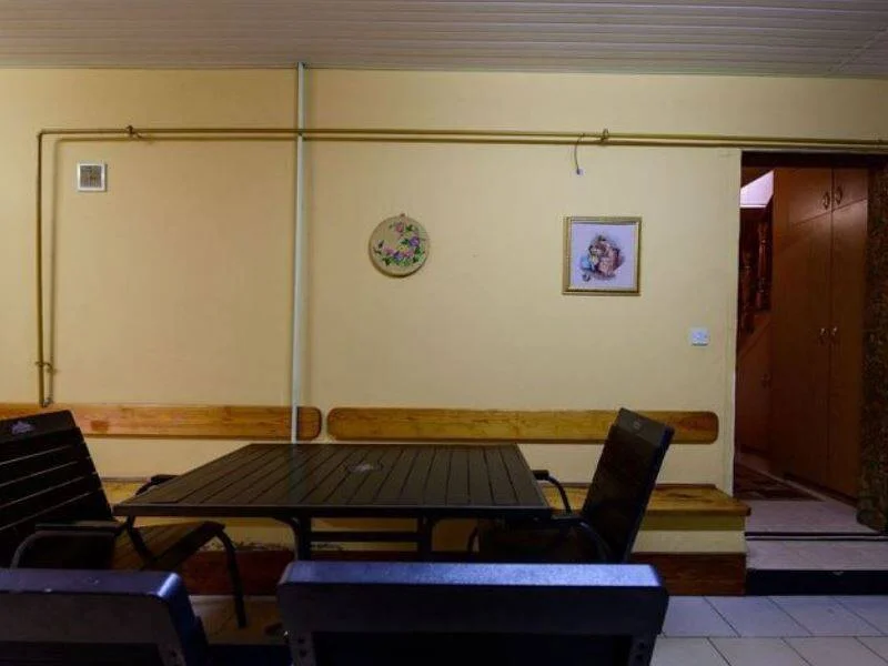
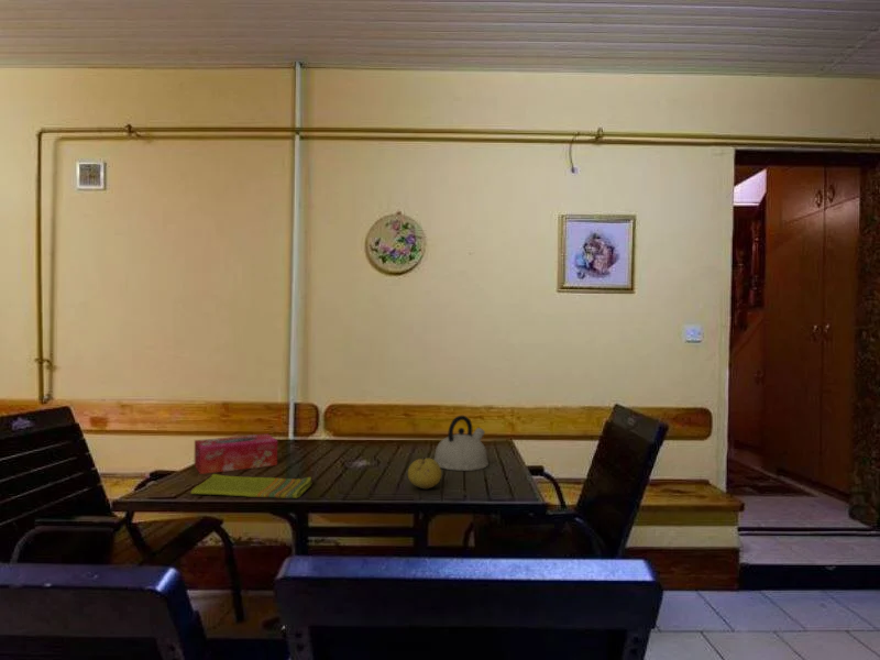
+ tissue box [194,432,278,475]
+ kettle [433,415,490,472]
+ dish towel [190,473,312,499]
+ fruit [407,458,443,490]
